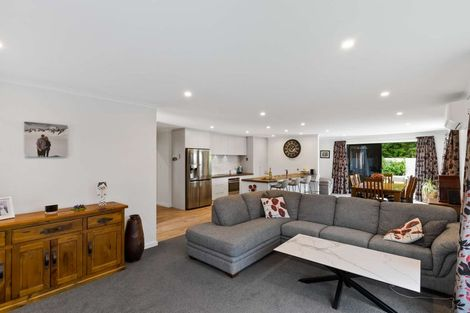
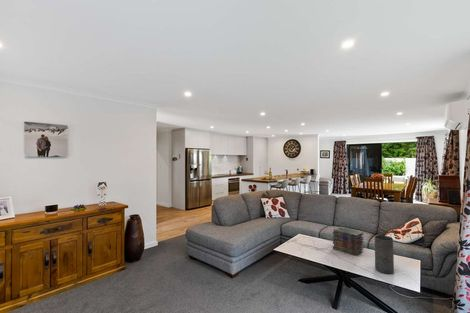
+ vase [374,234,395,275]
+ book stack [332,226,365,257]
